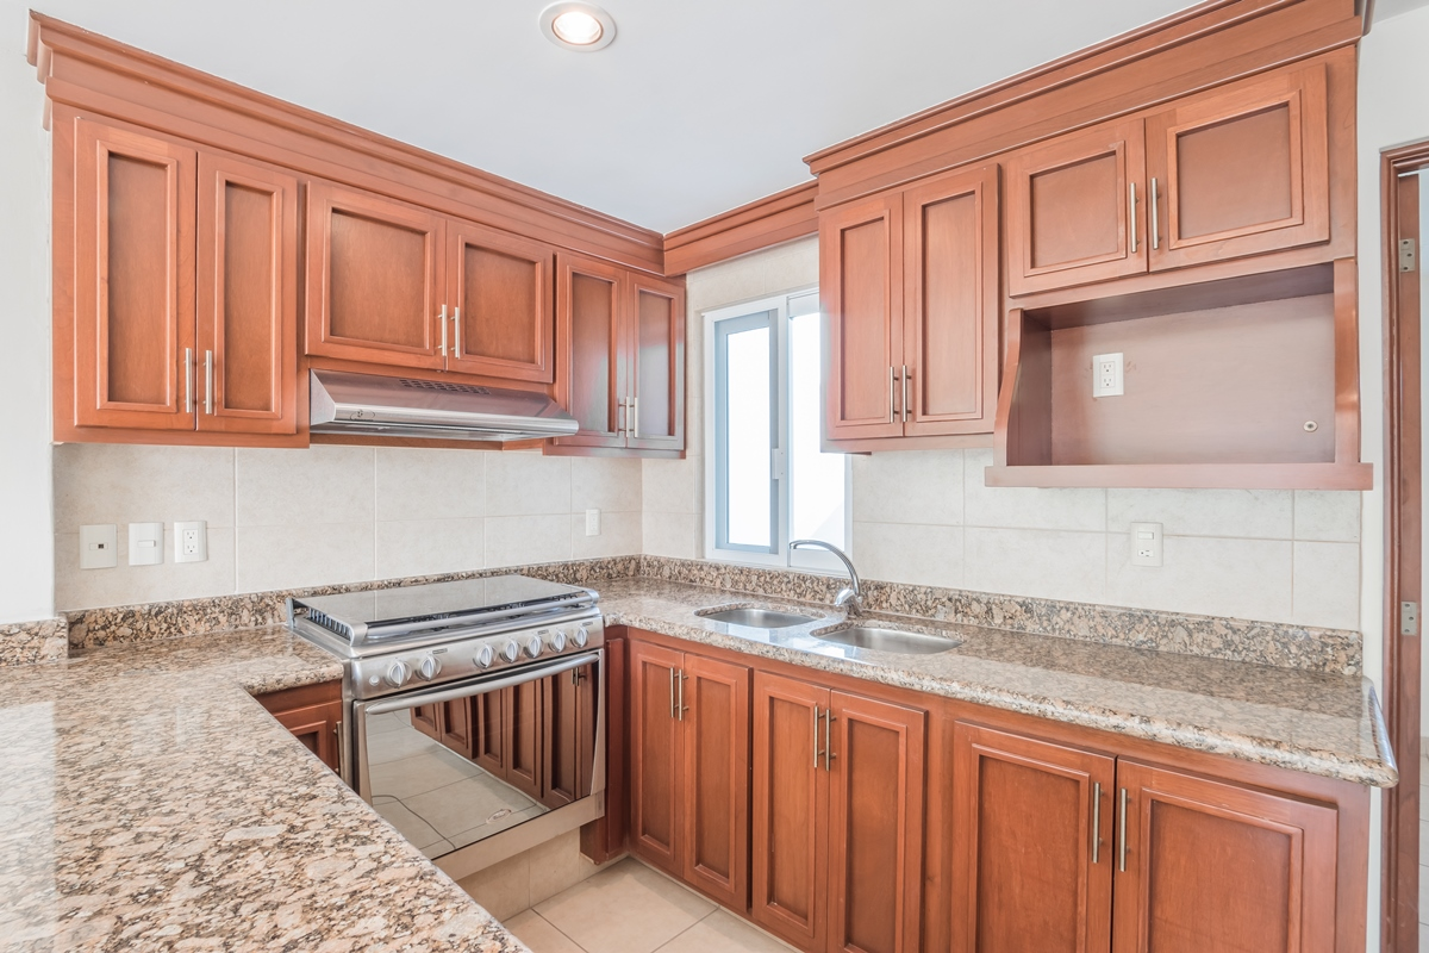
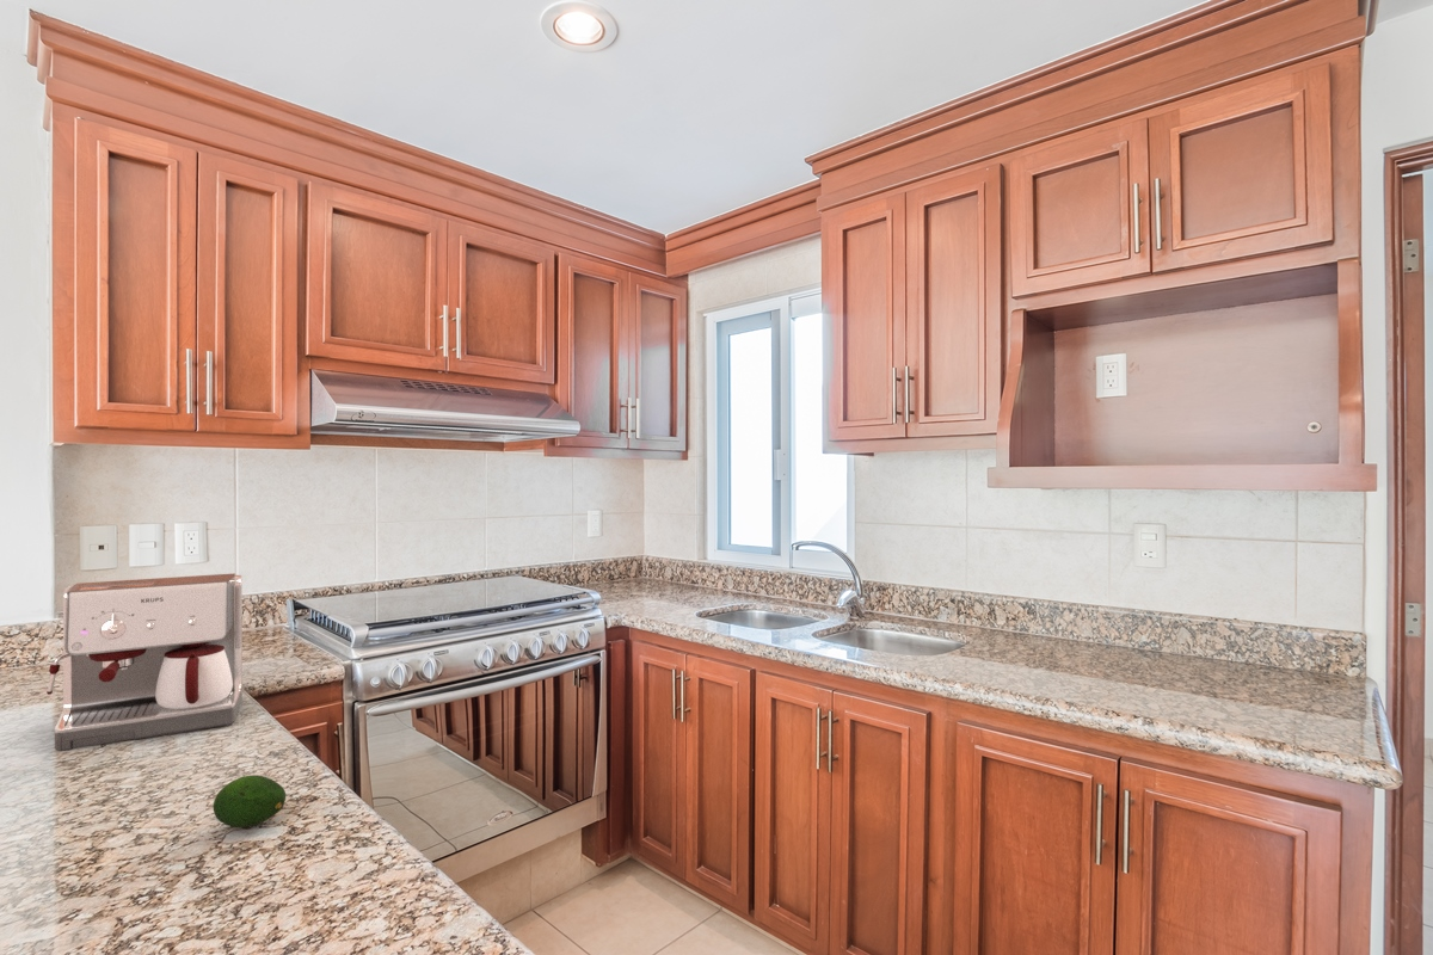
+ fruit [213,774,287,828]
+ coffee maker [45,572,244,752]
